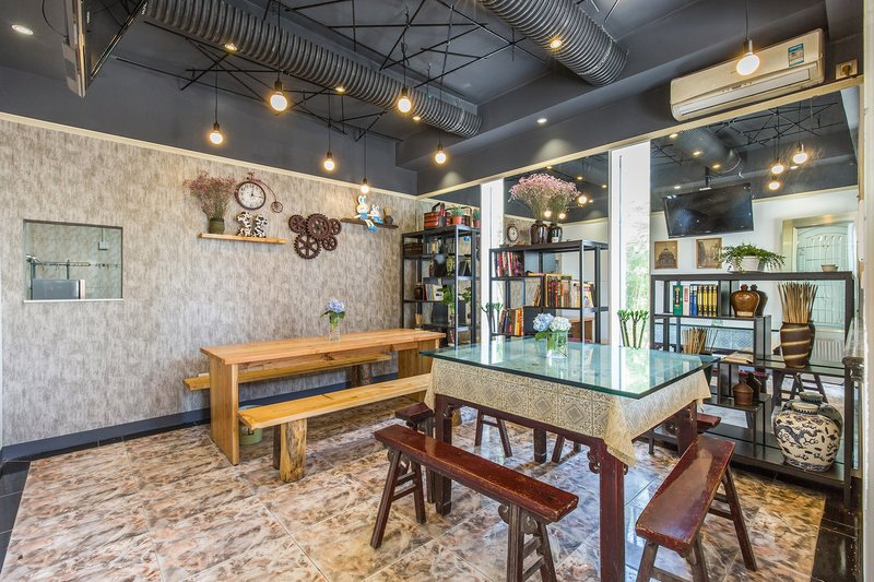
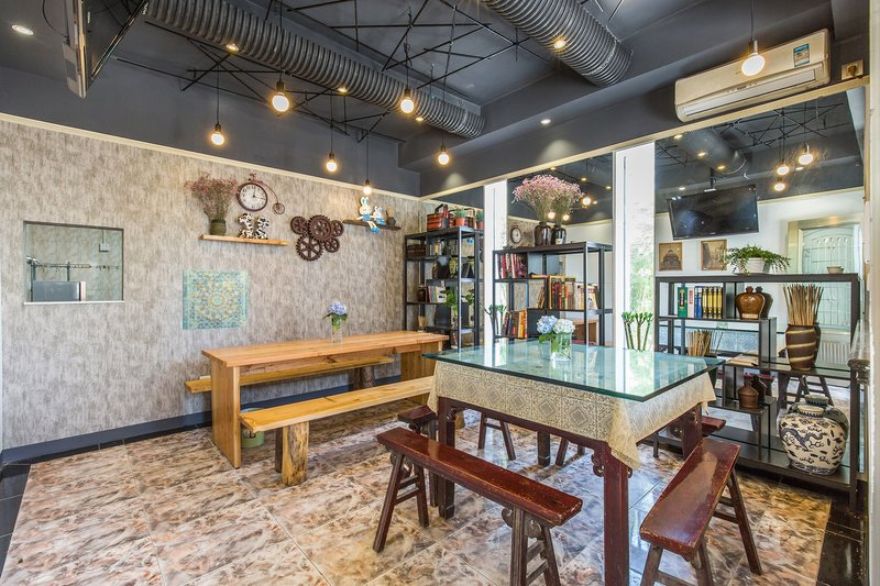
+ wall art [182,268,249,331]
